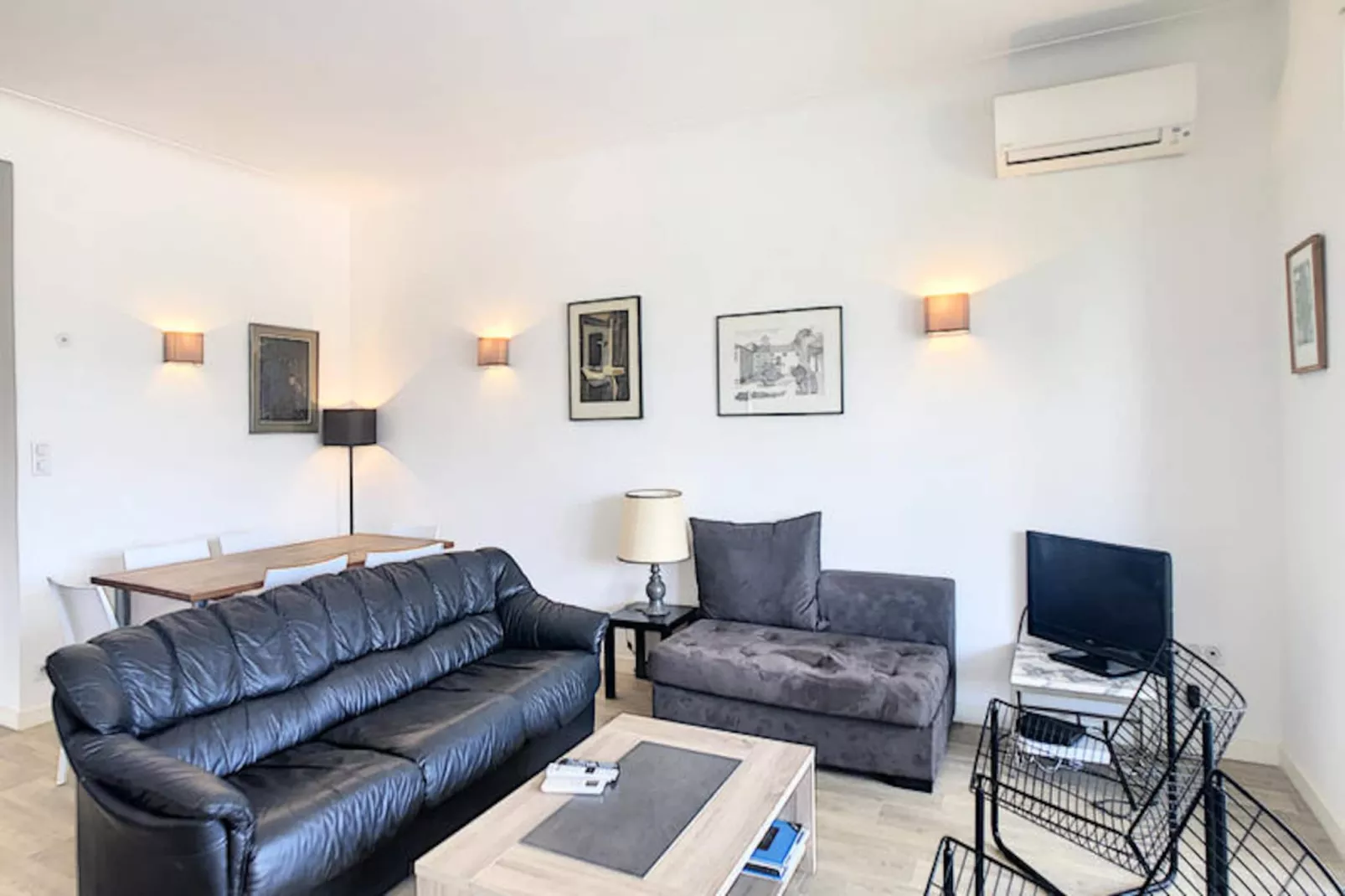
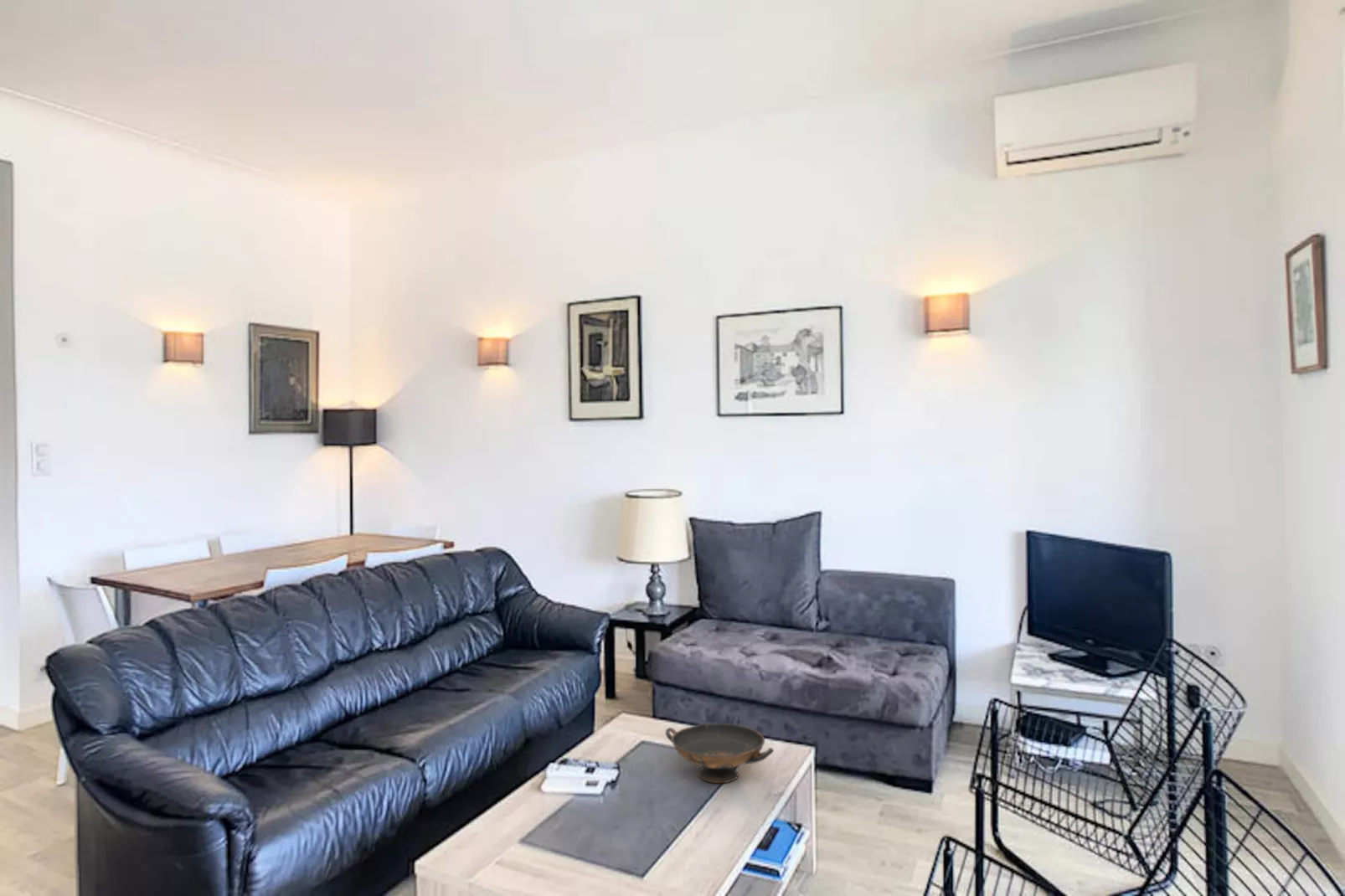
+ decorative bowl [665,723,775,784]
